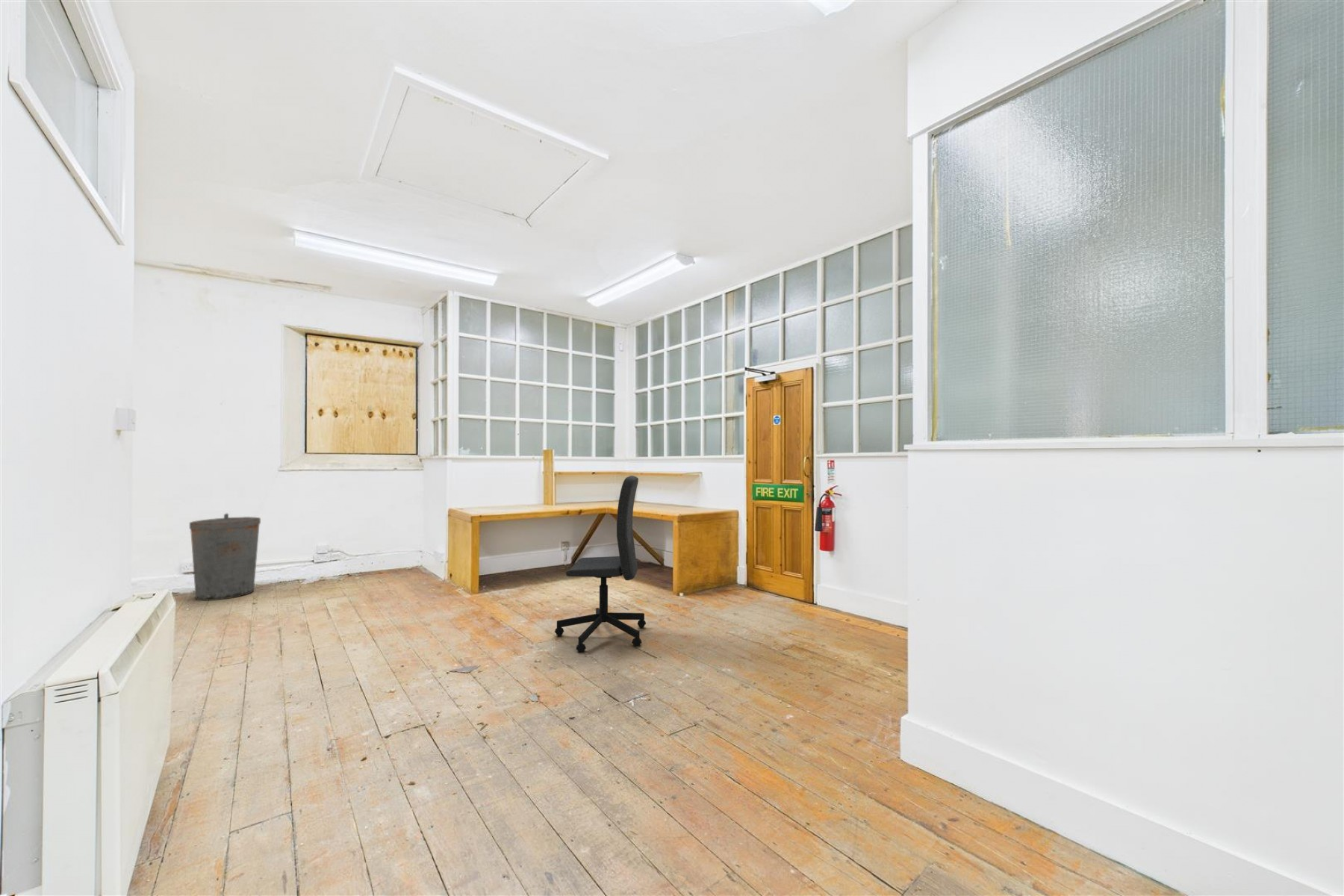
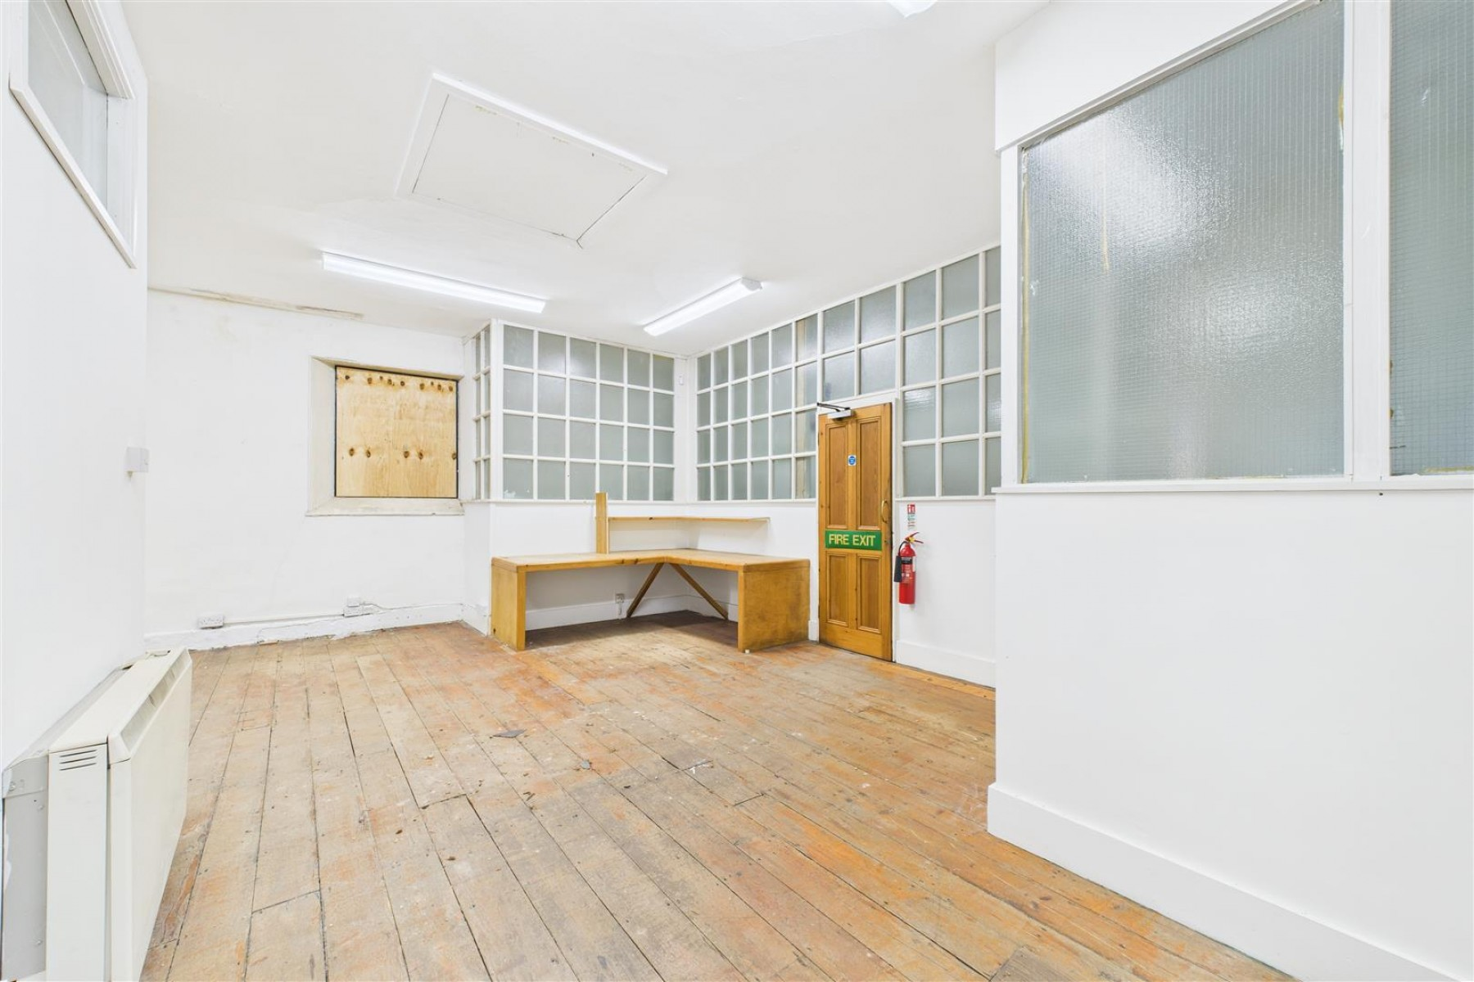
- office chair [554,475,647,653]
- trash can [189,513,261,601]
